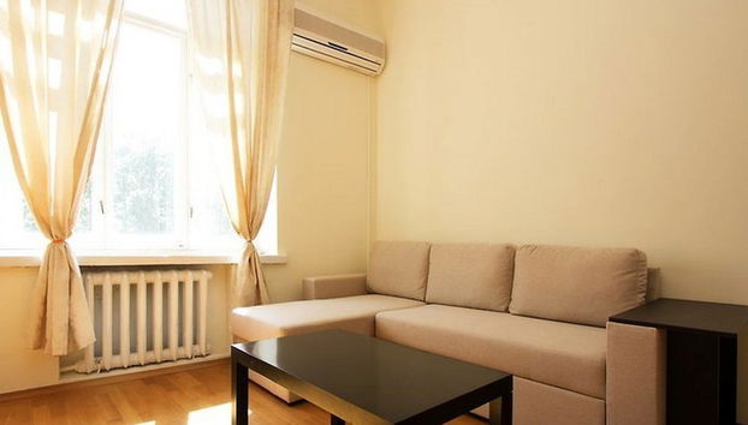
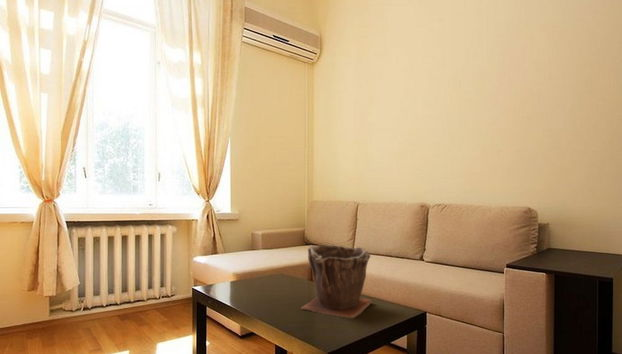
+ plant pot [300,244,373,319]
